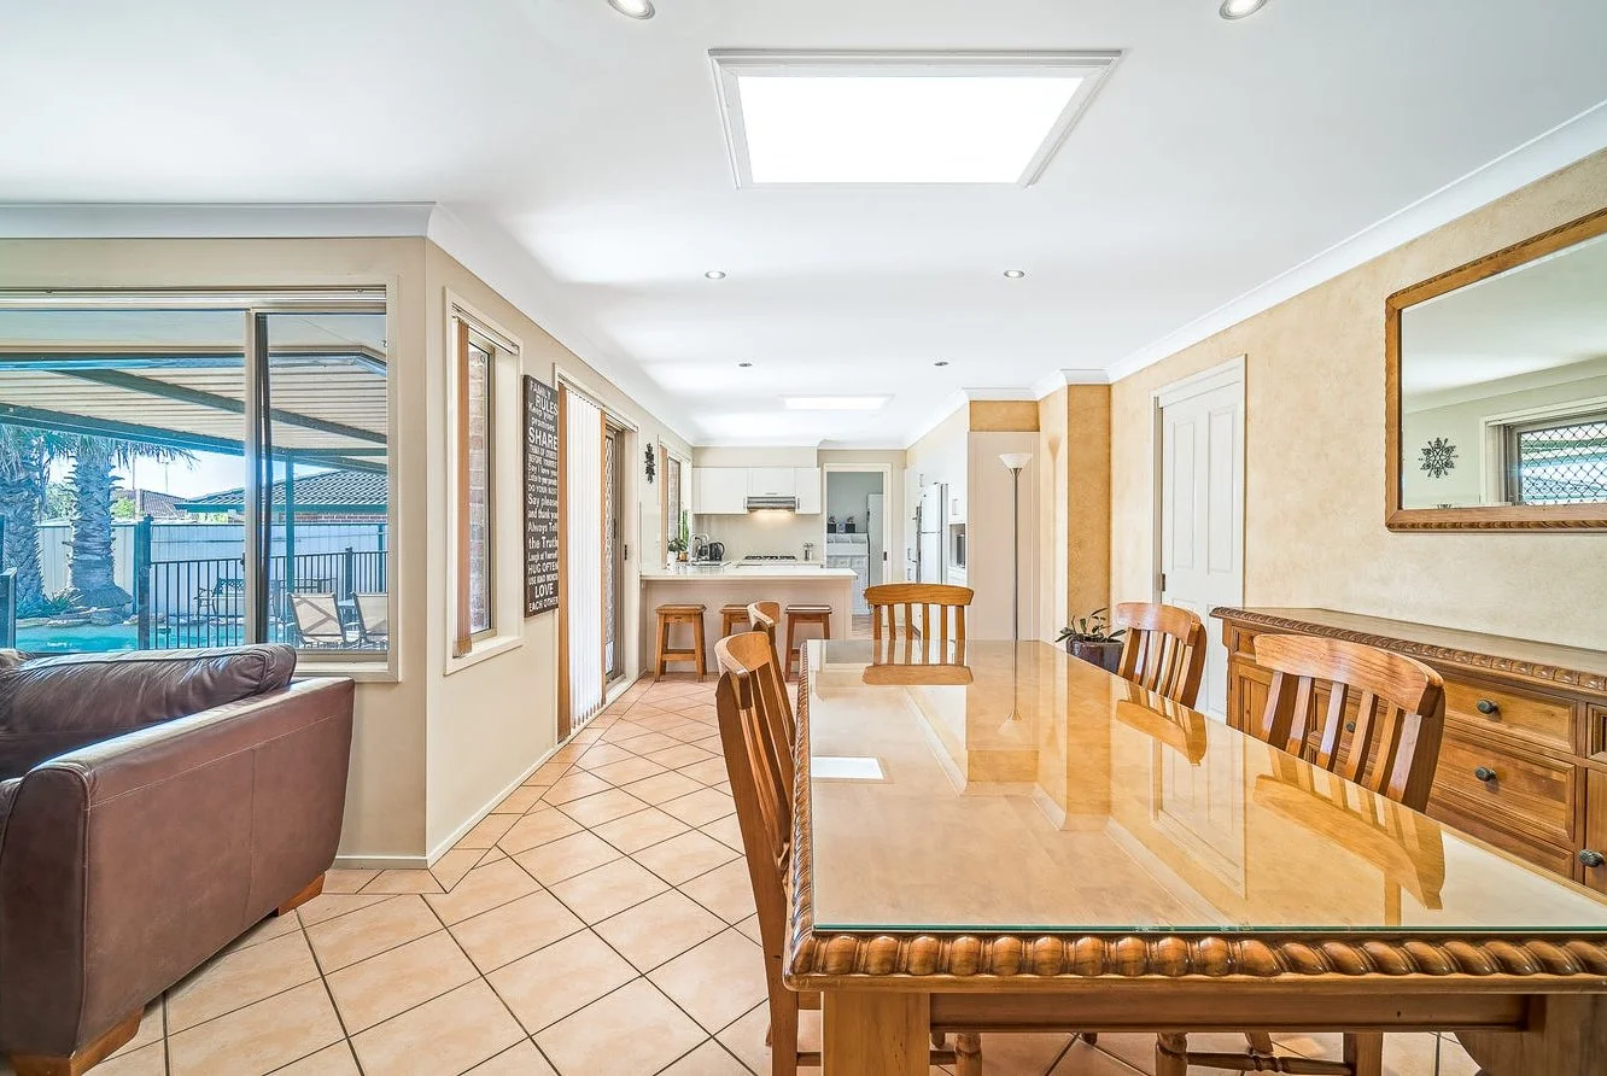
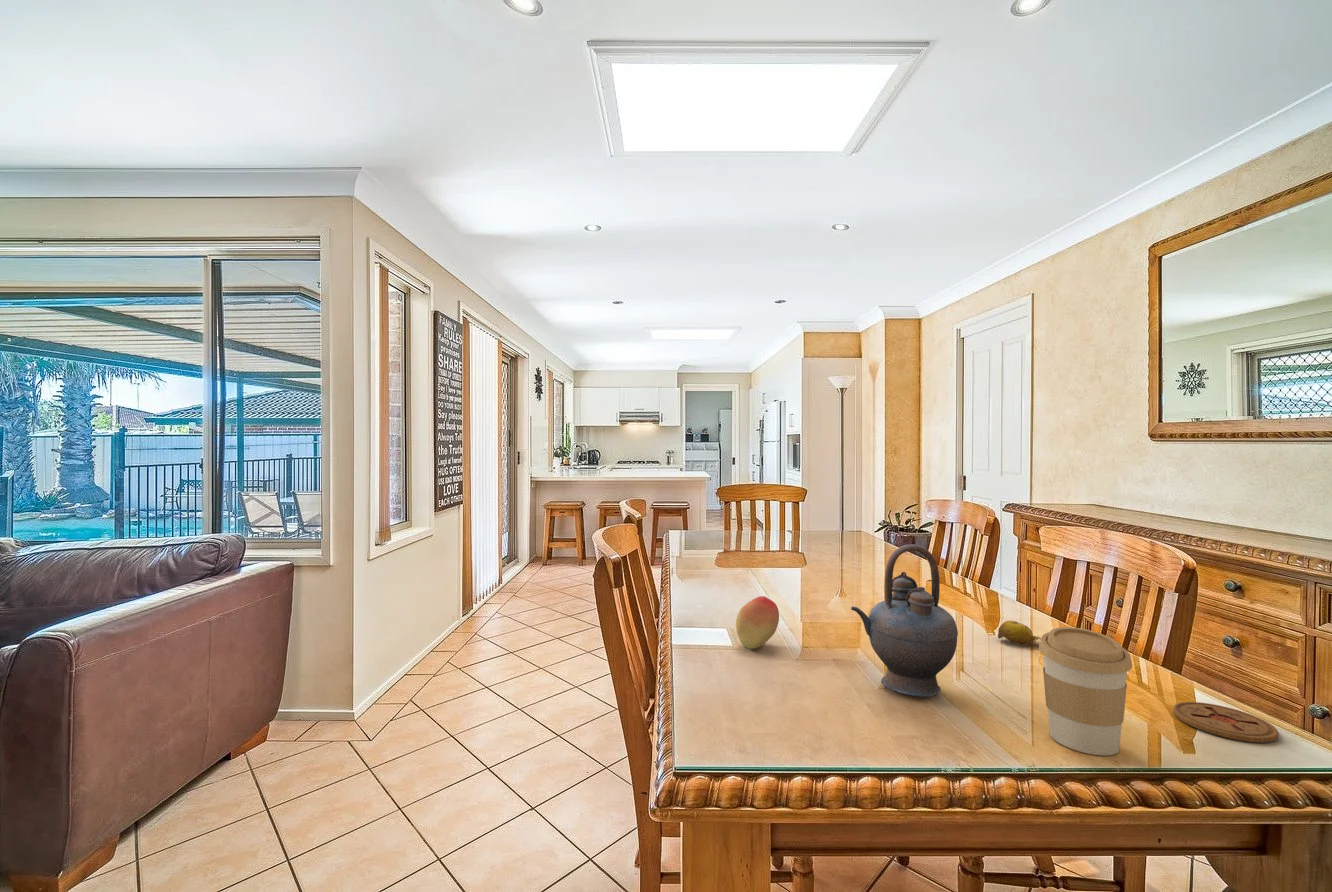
+ coffee cup [1038,626,1133,756]
+ fruit [997,620,1041,647]
+ coaster [1172,701,1280,744]
+ fruit [735,595,780,650]
+ teapot [850,543,959,698]
